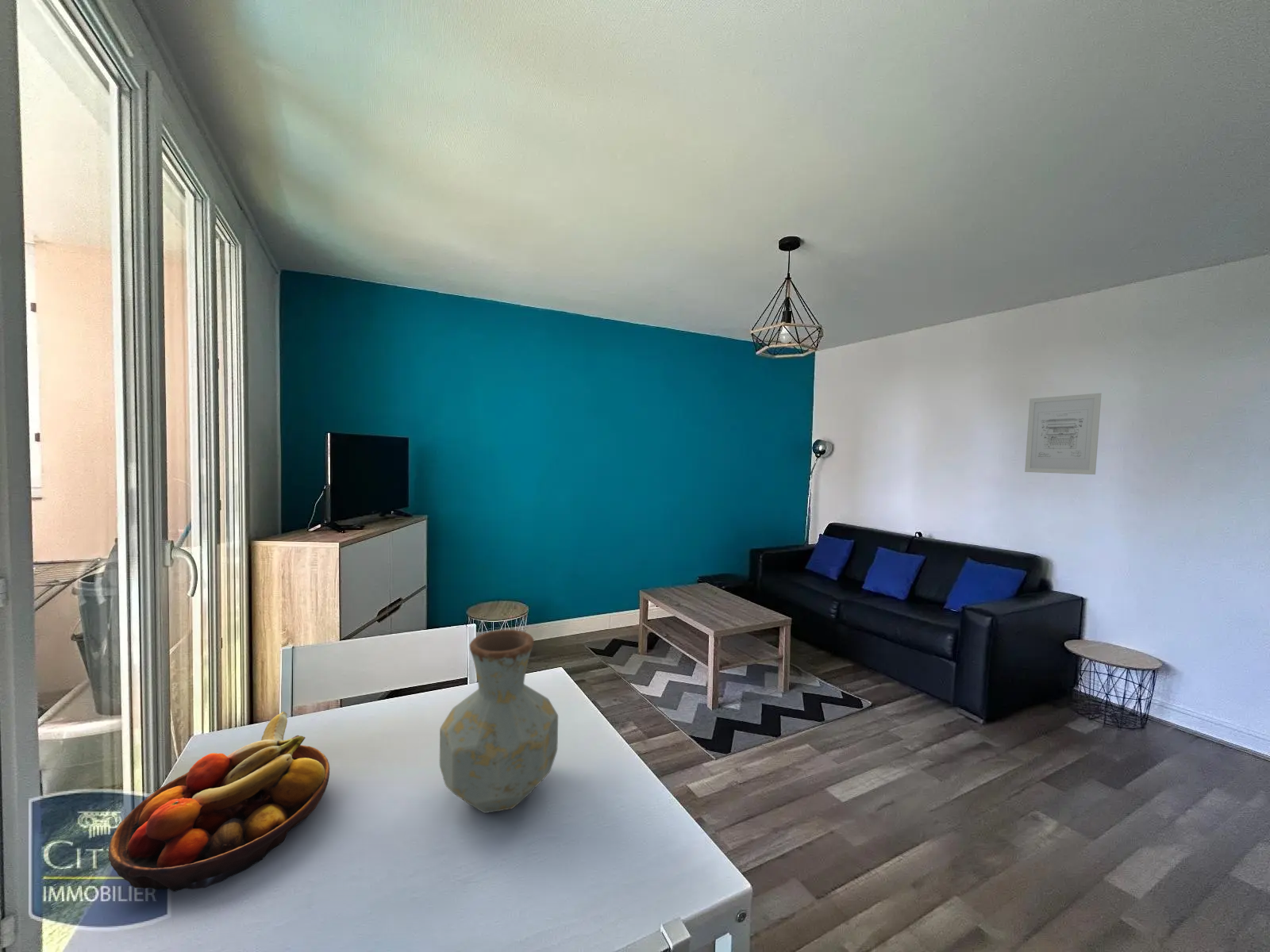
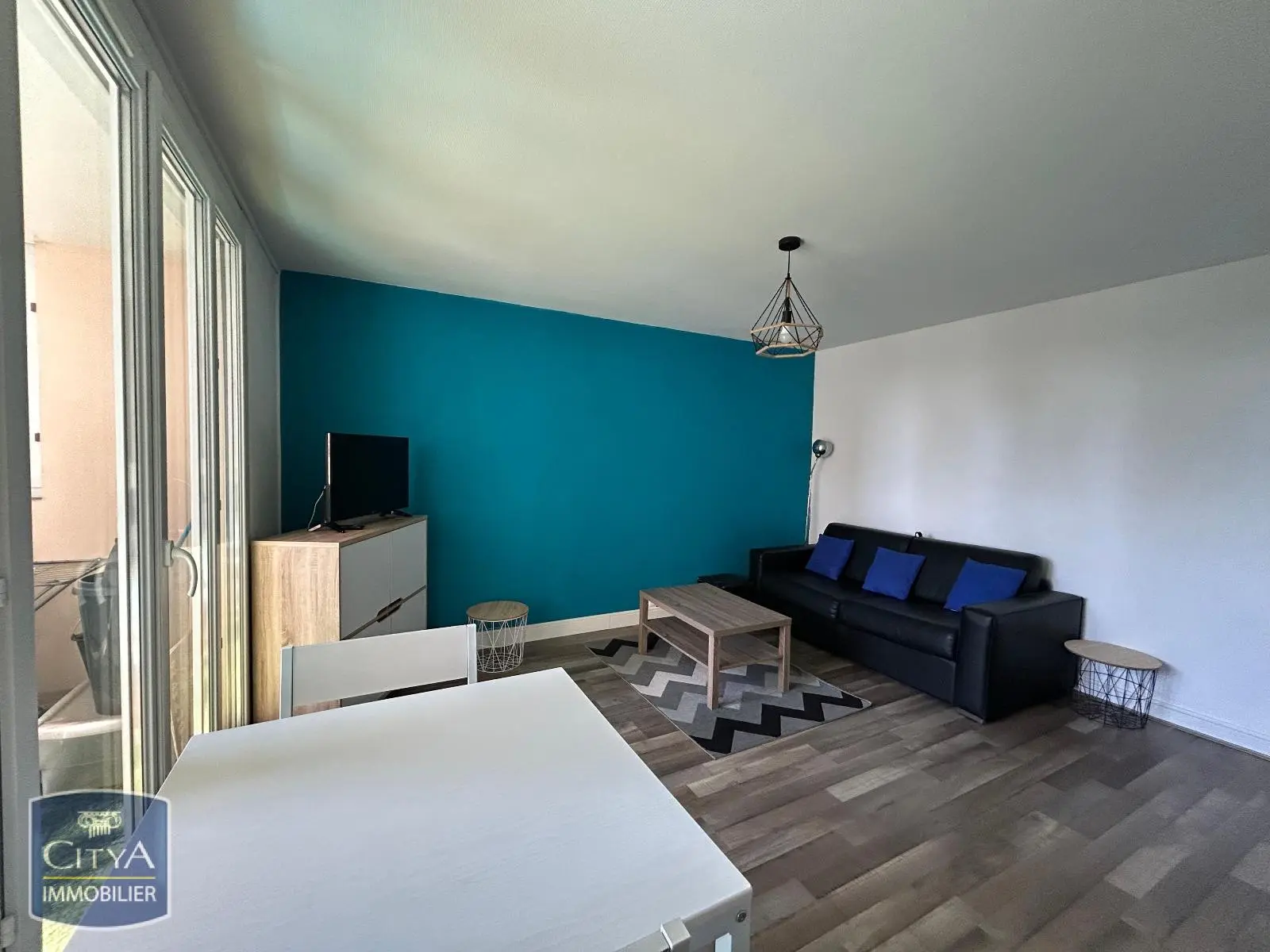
- vase [439,629,559,814]
- fruit bowl [107,711,330,893]
- wall art [1024,393,1103,475]
